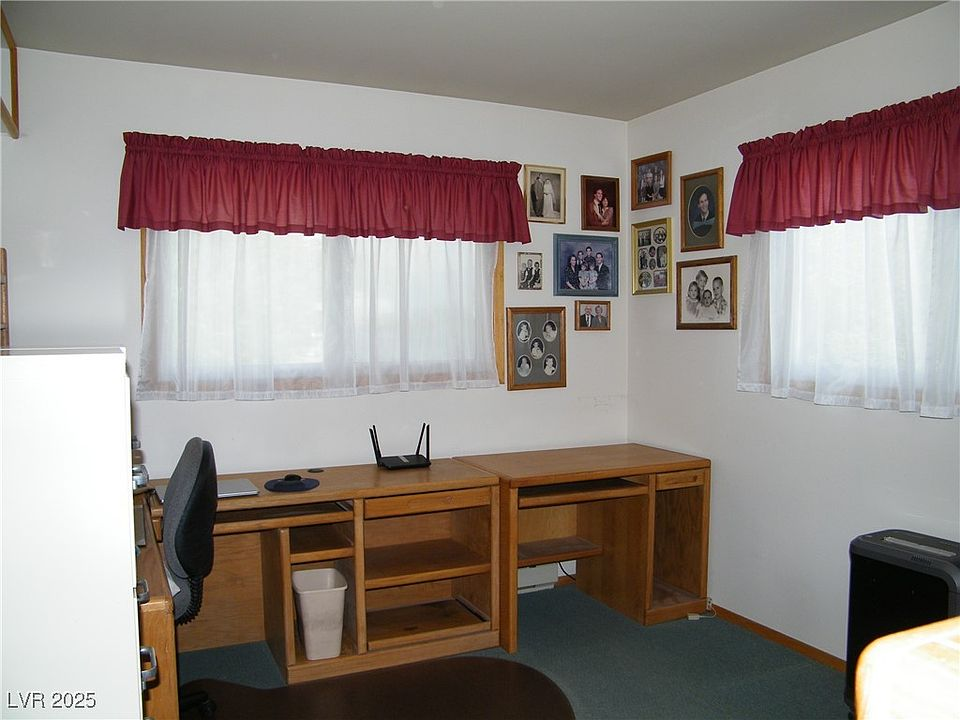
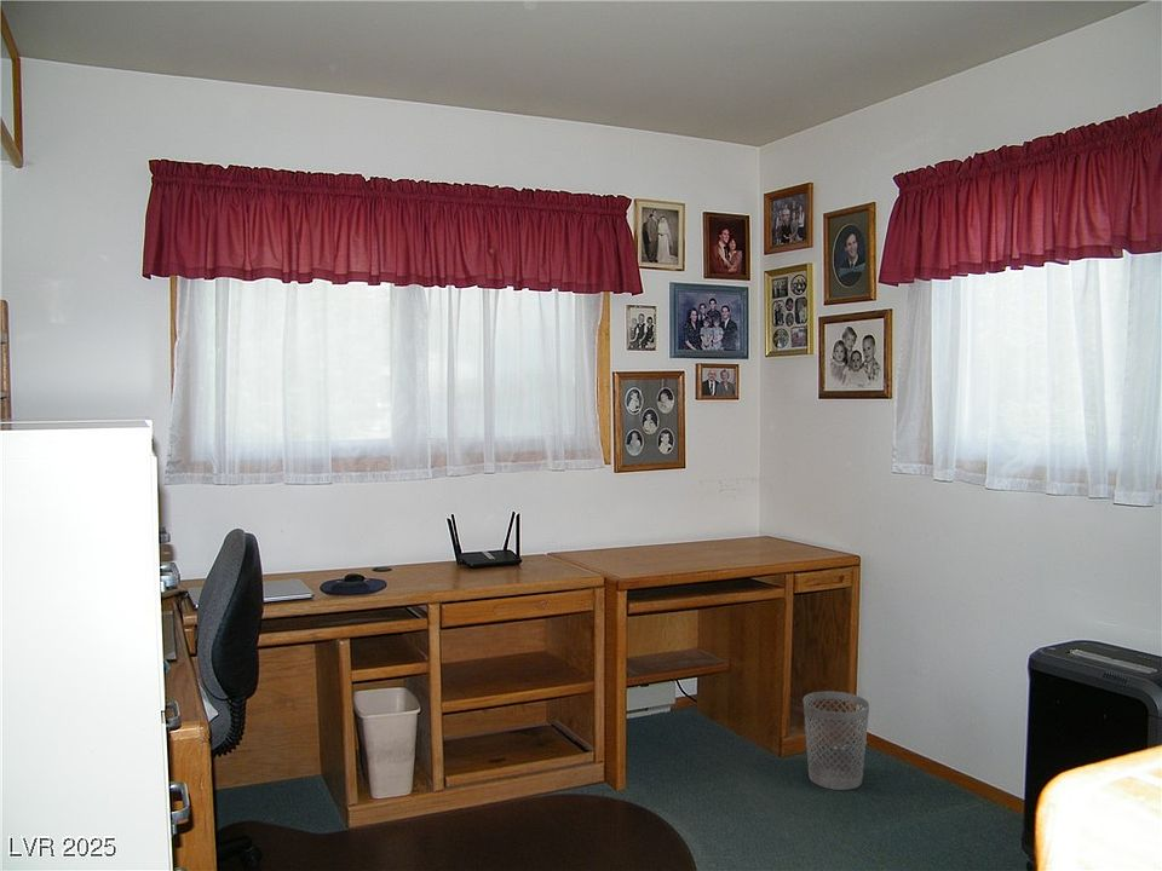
+ wastebasket [803,691,870,791]
